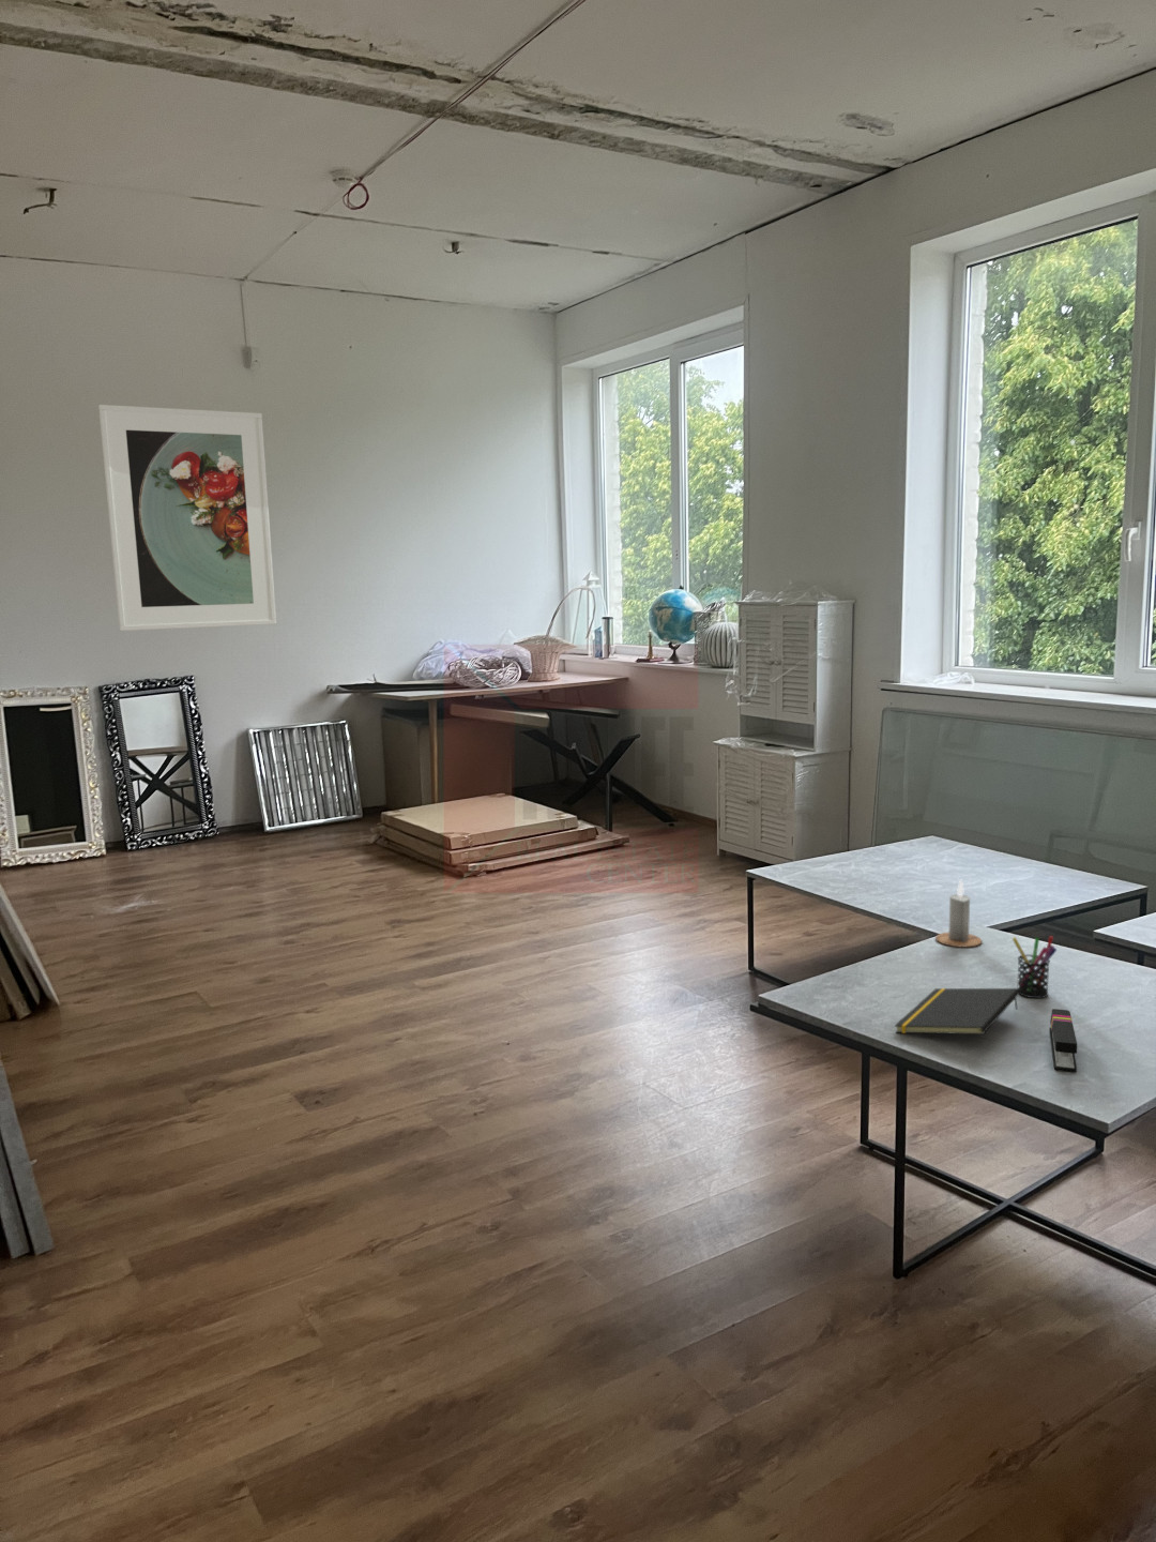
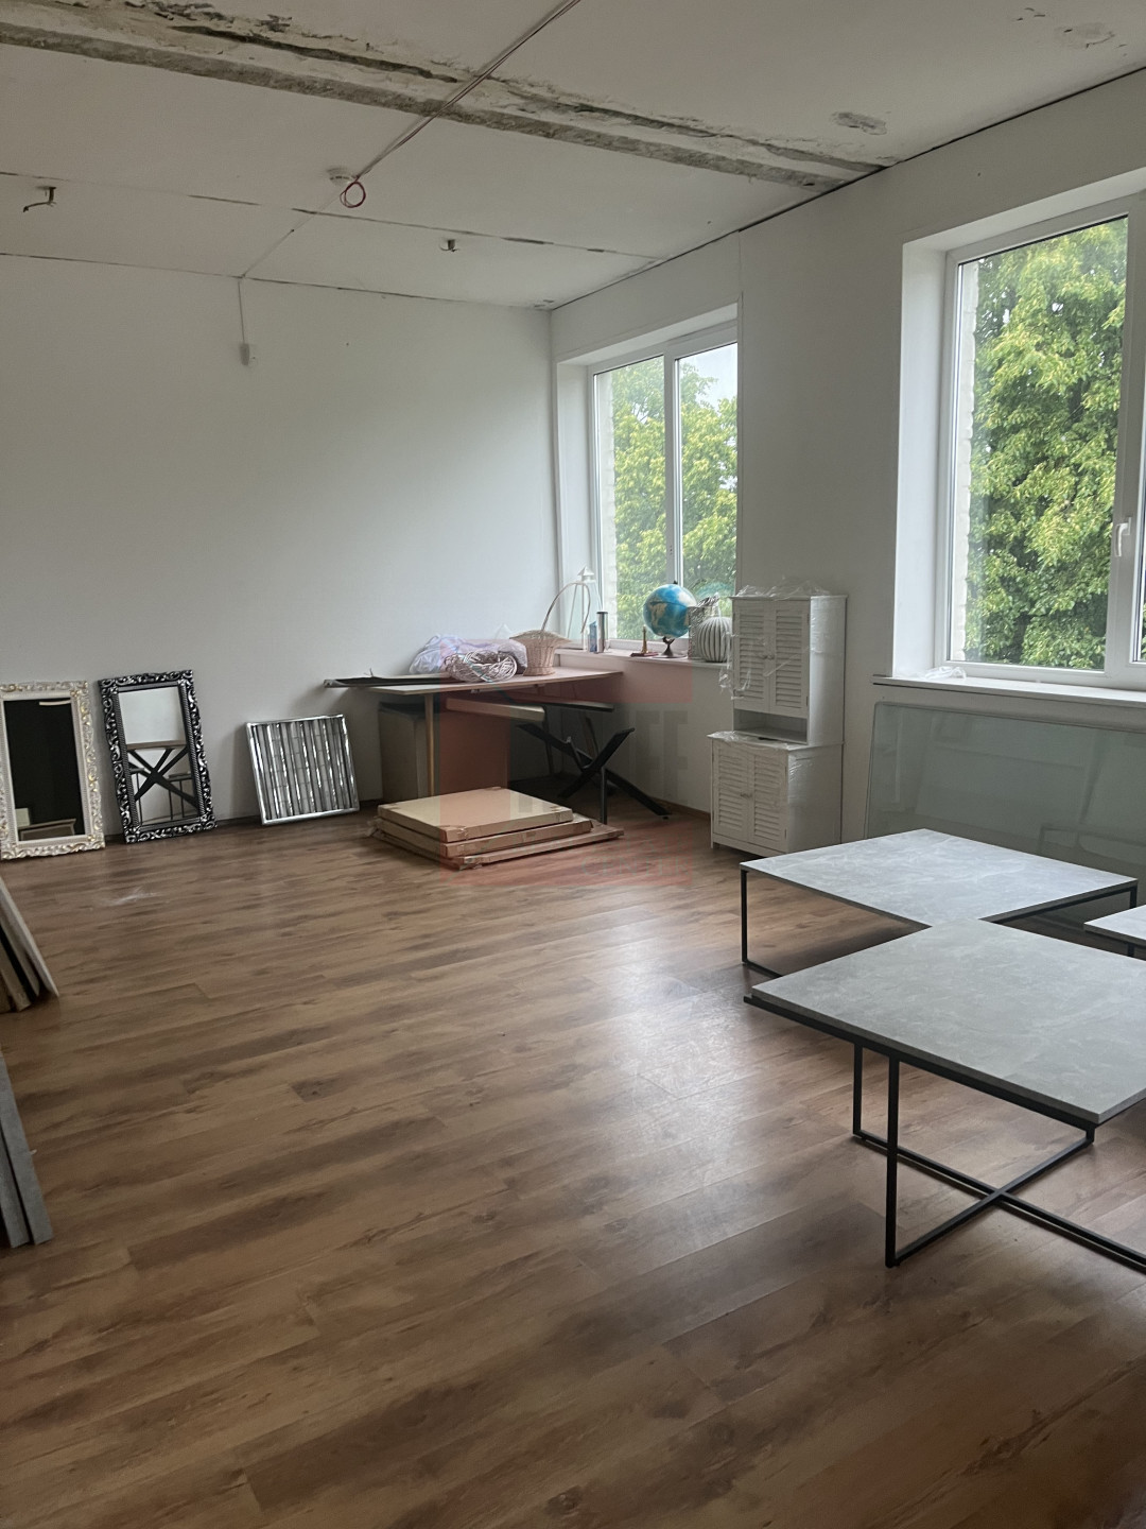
- pen holder [1011,935,1058,999]
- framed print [97,403,277,631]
- stapler [1048,1008,1078,1073]
- candle [935,878,982,948]
- notepad [894,987,1019,1036]
